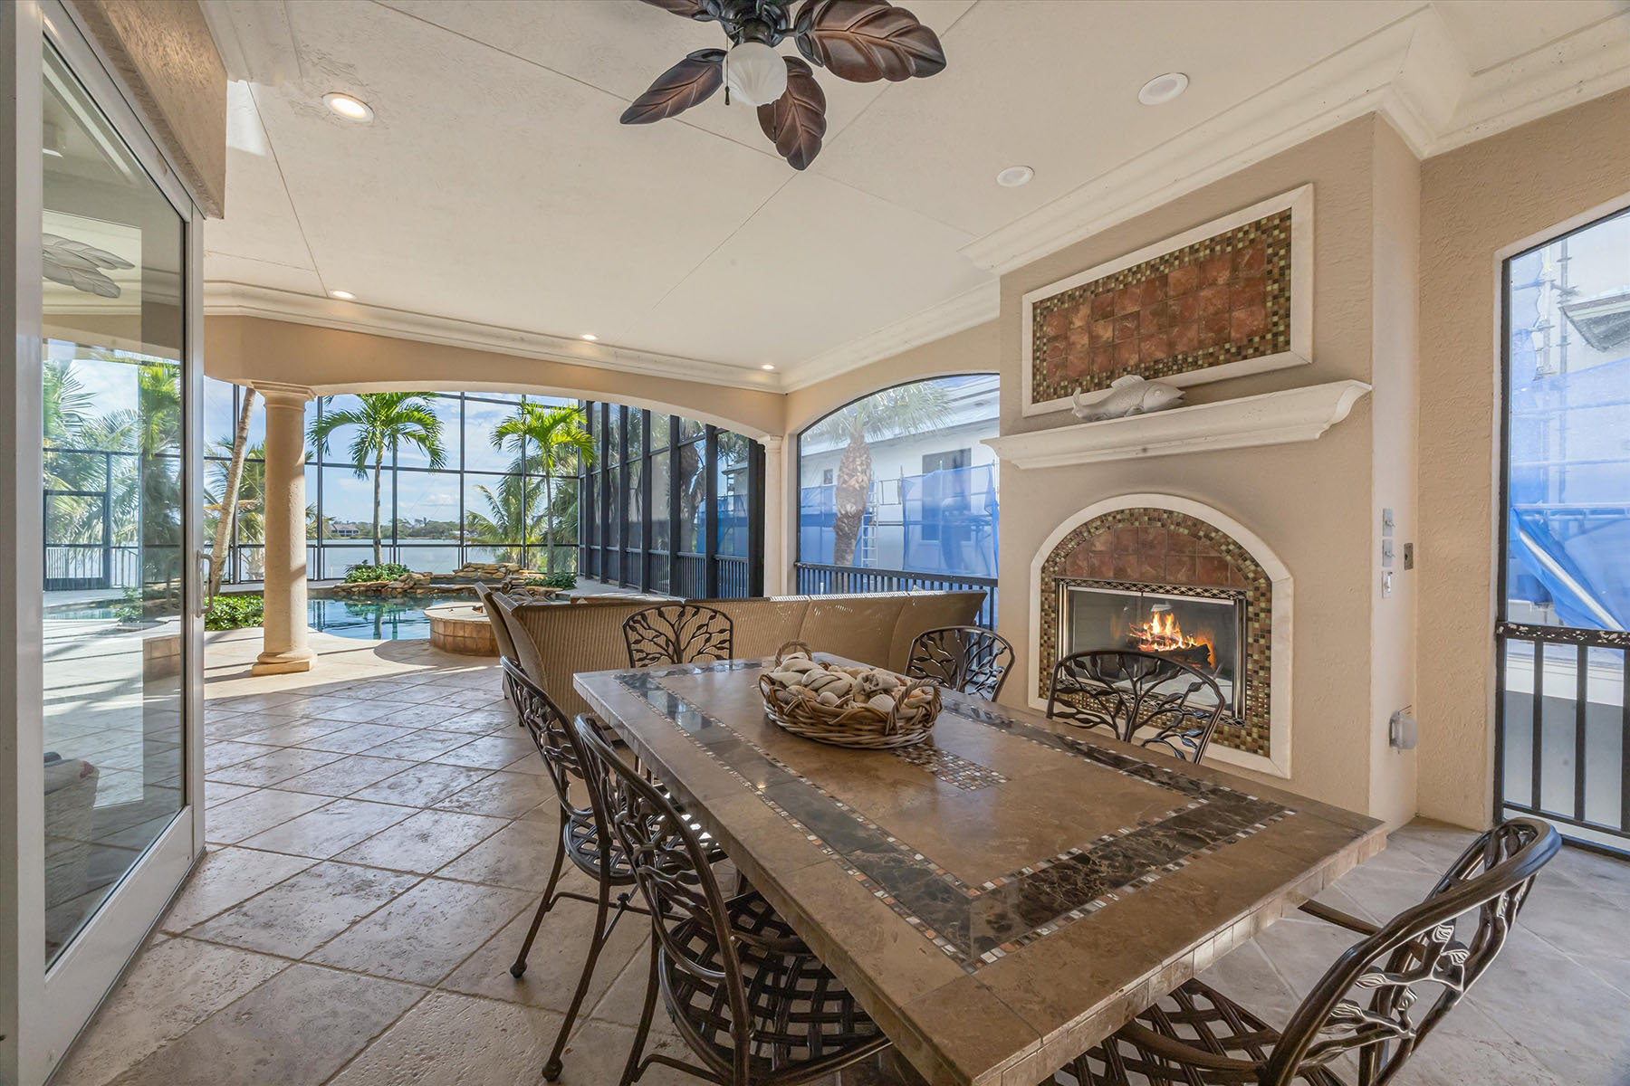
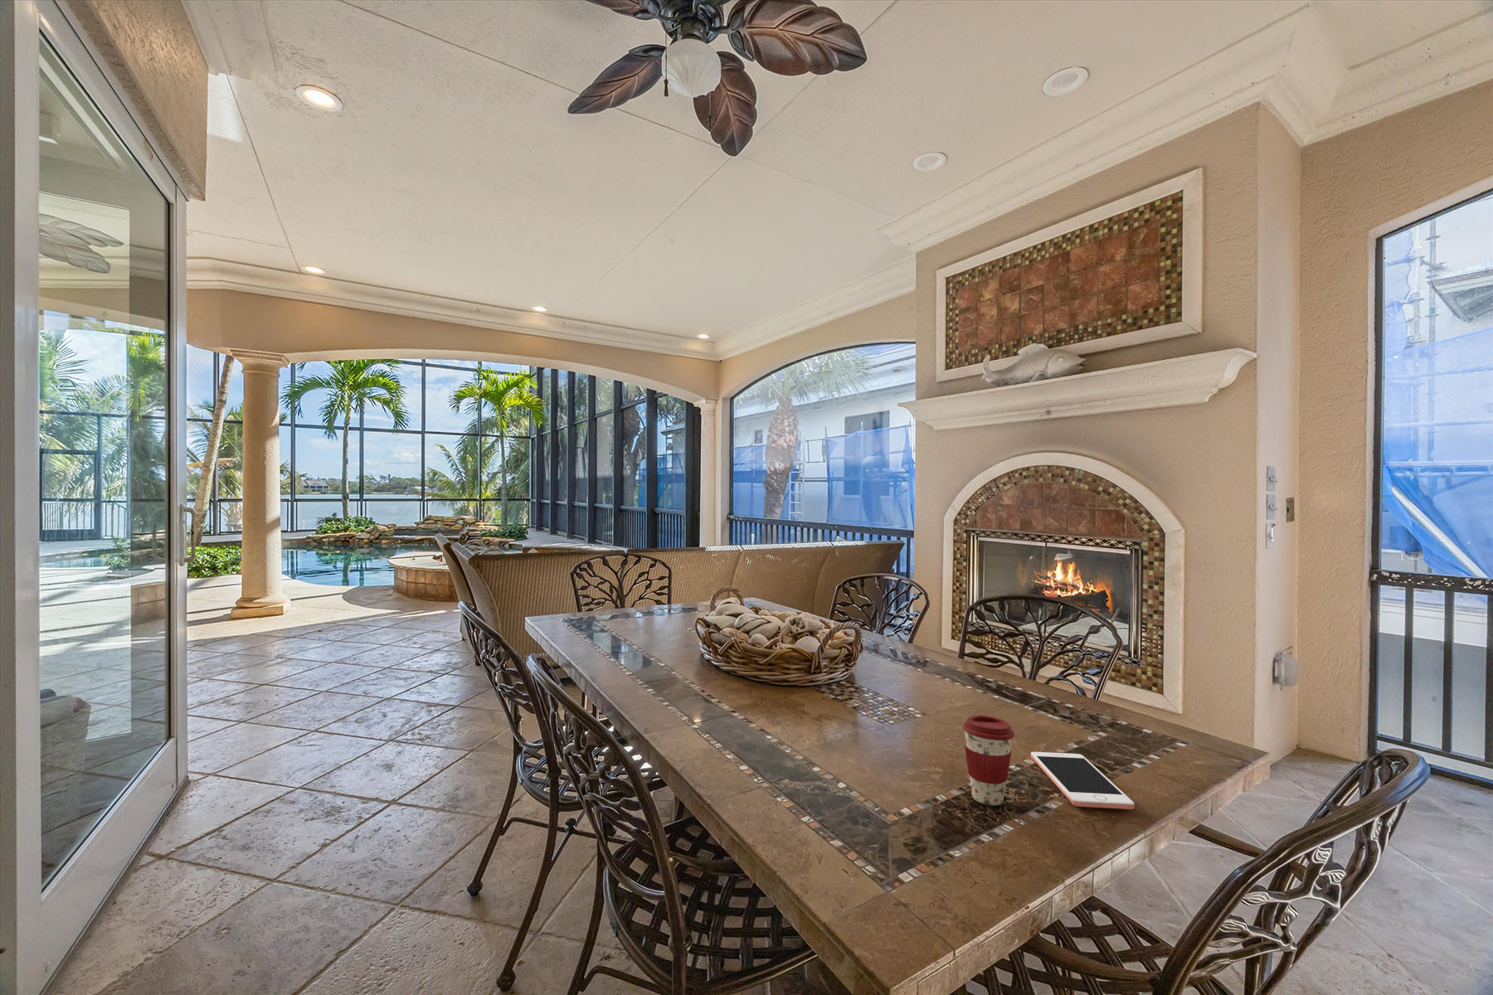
+ cell phone [1030,751,1135,810]
+ coffee cup [962,715,1015,806]
